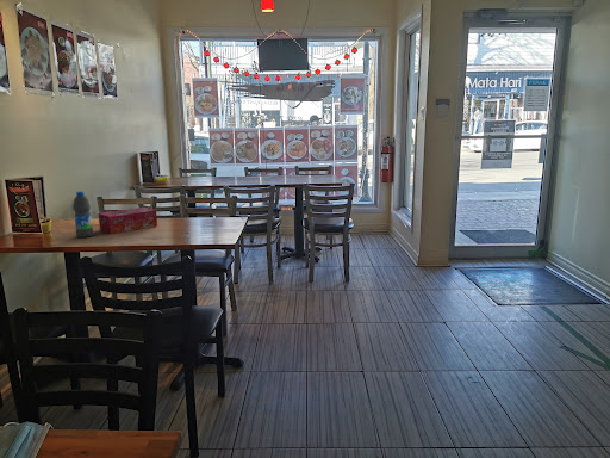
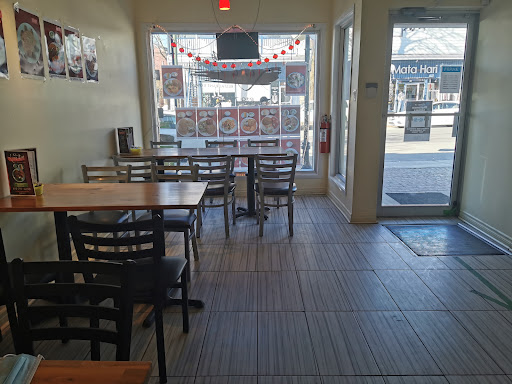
- tissue box [97,206,158,235]
- water bottle [71,191,94,239]
